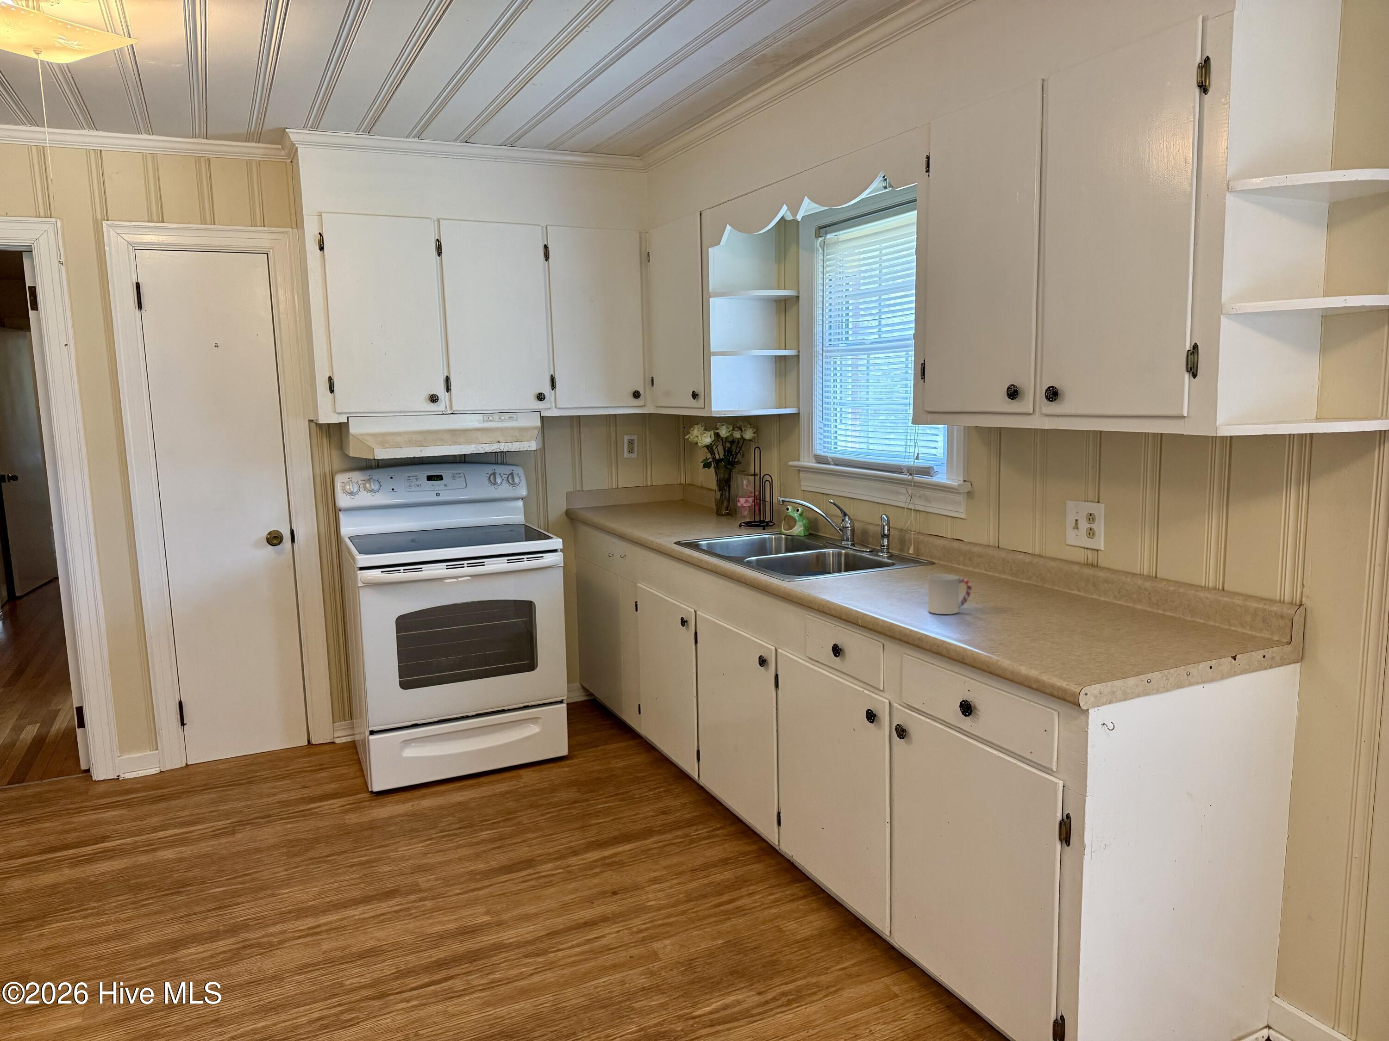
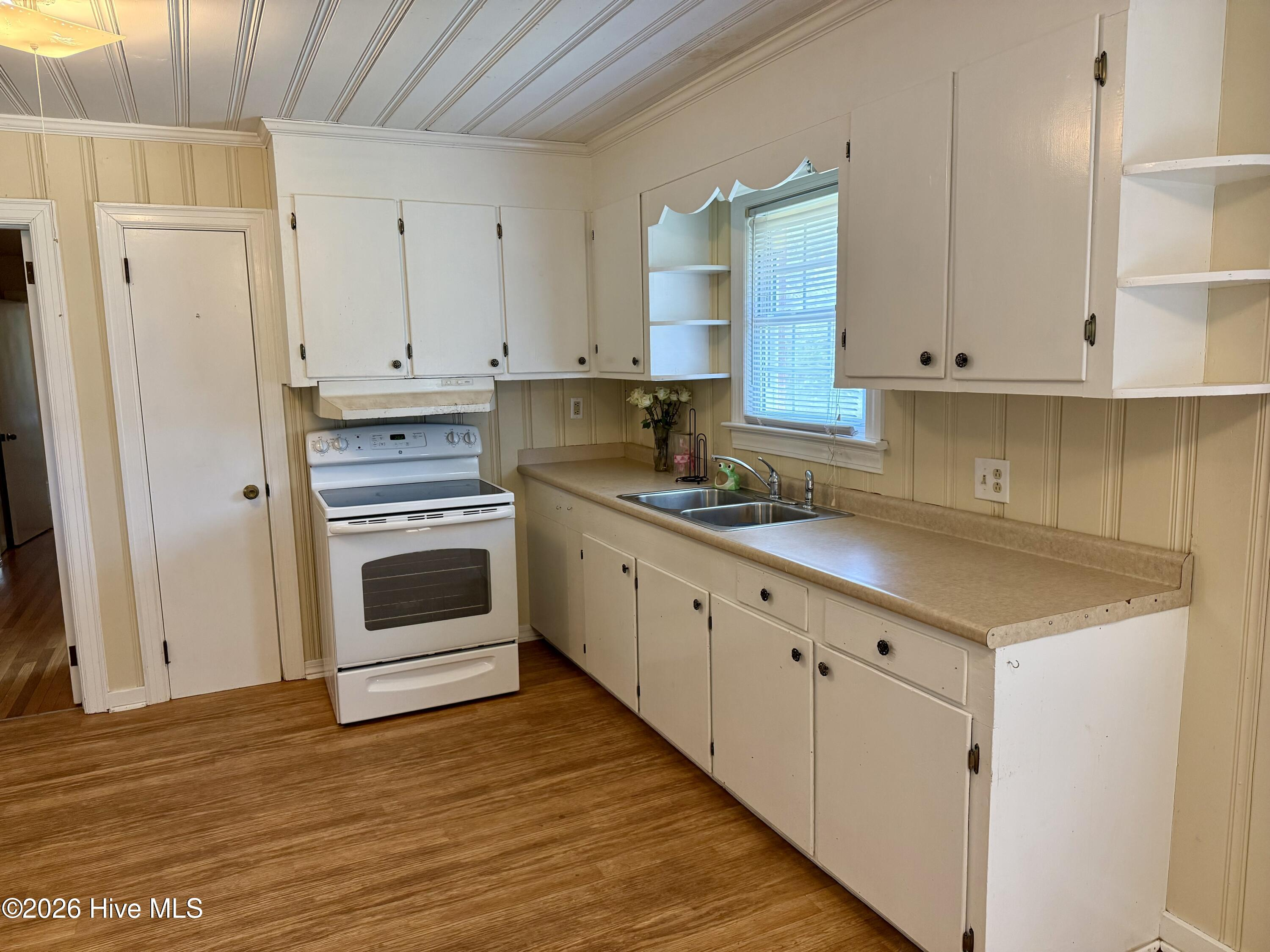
- cup [927,574,972,615]
